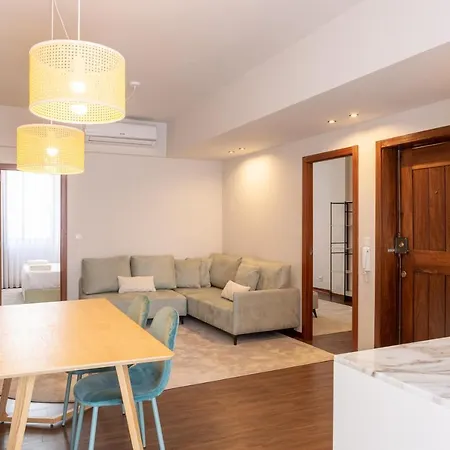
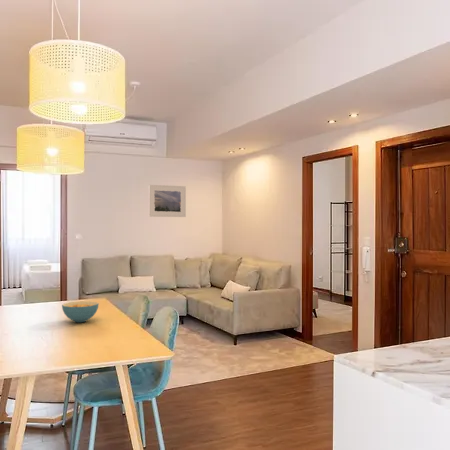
+ cereal bowl [61,301,100,323]
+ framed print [148,184,187,218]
